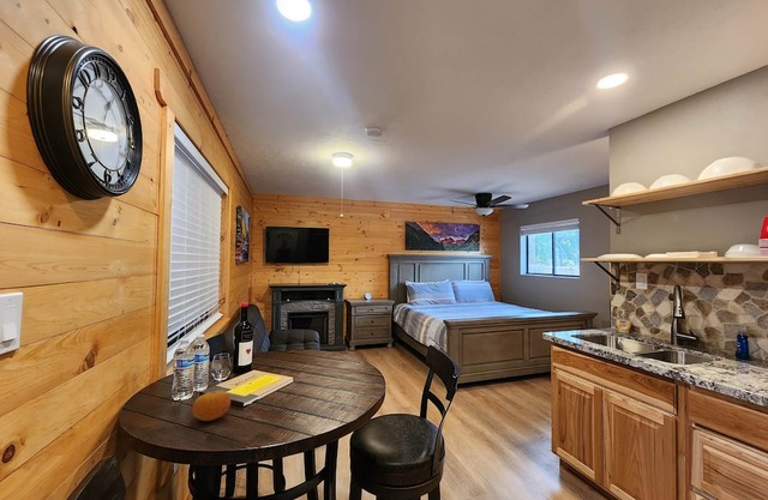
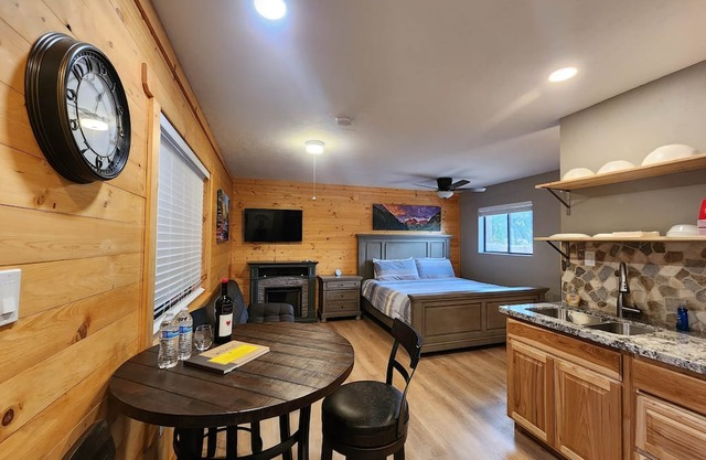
- fruit [191,390,232,422]
